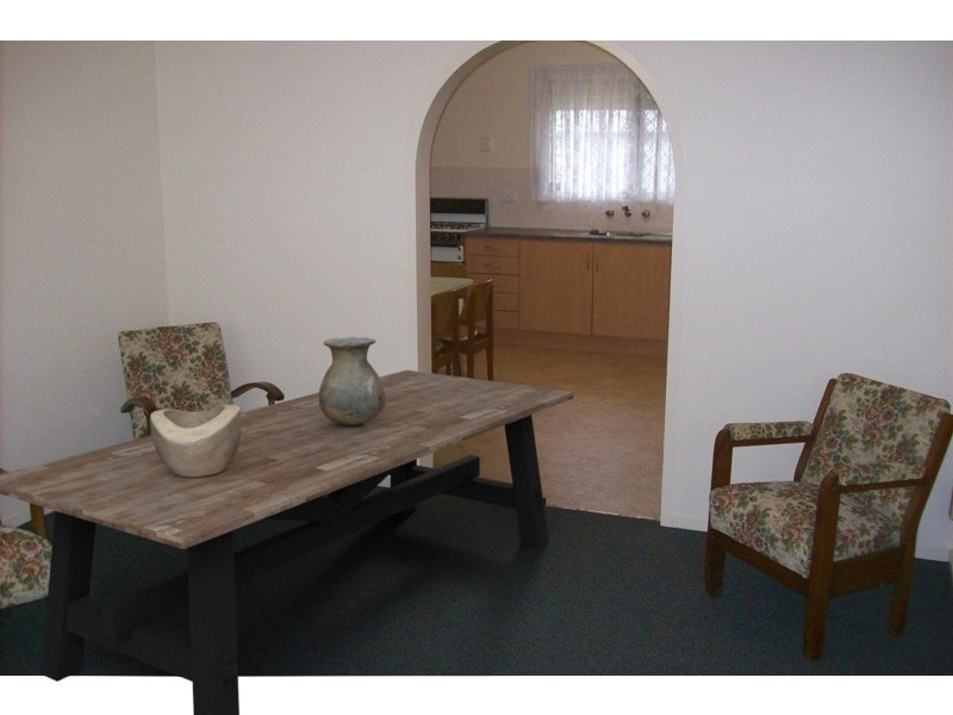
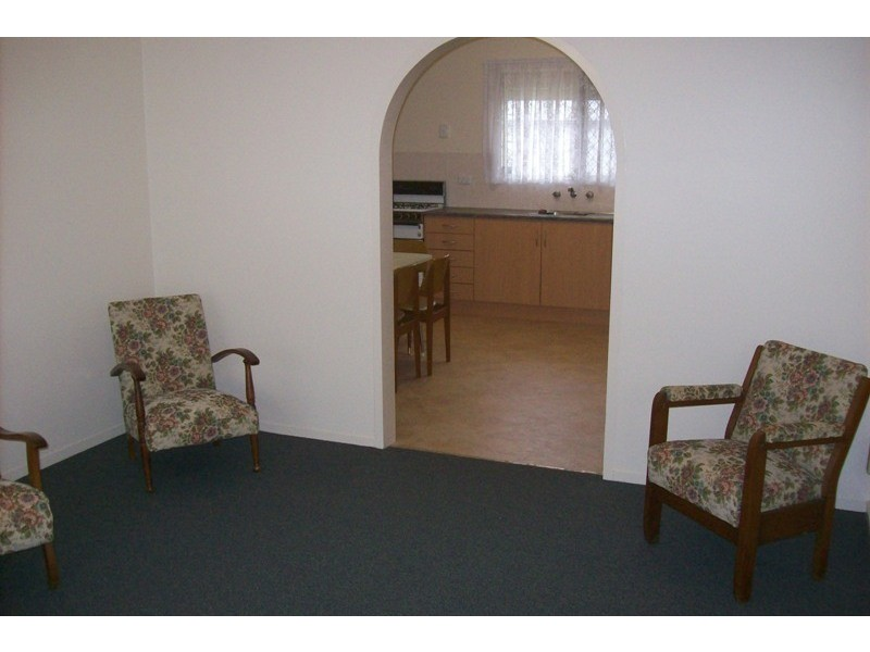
- dining table [0,369,574,715]
- decorative bowl [149,404,242,477]
- vase [318,336,386,425]
